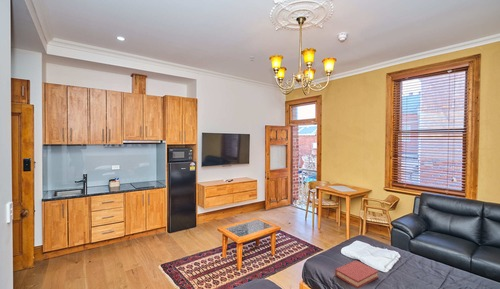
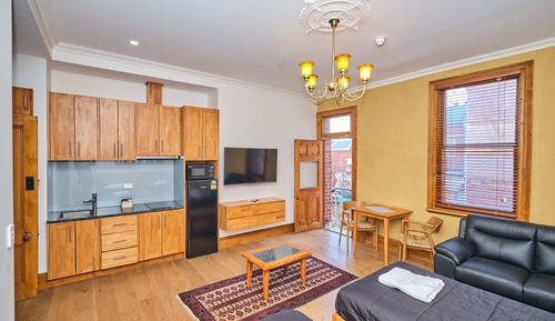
- hardback book [334,260,379,289]
